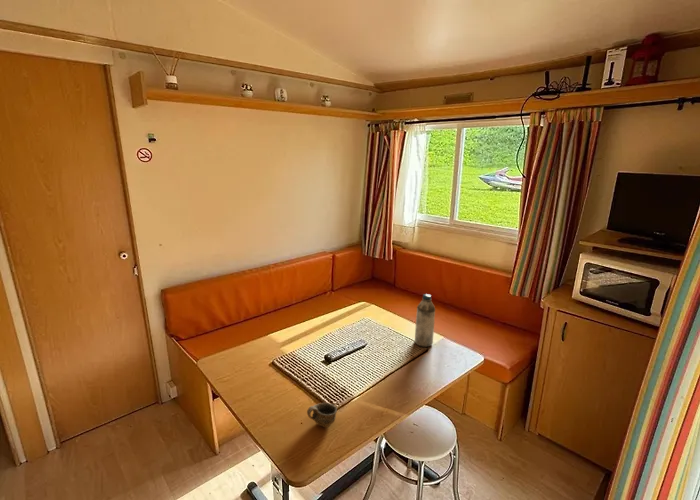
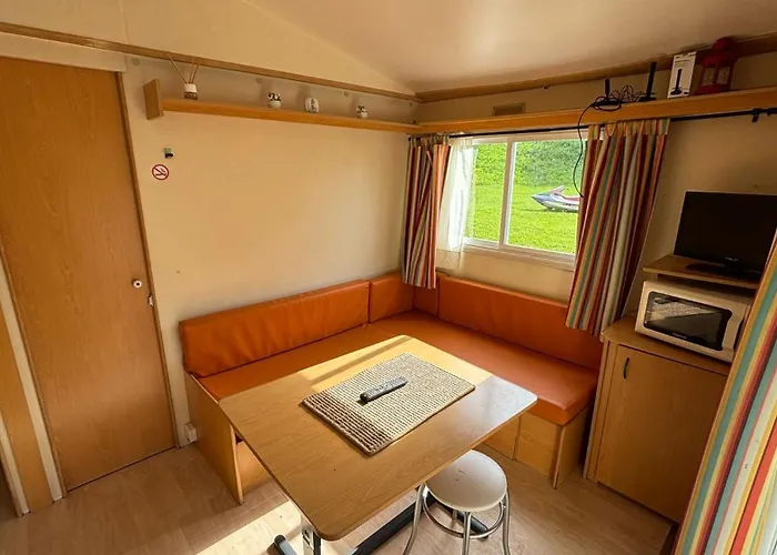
- water bottle [414,293,436,348]
- cup [306,402,338,429]
